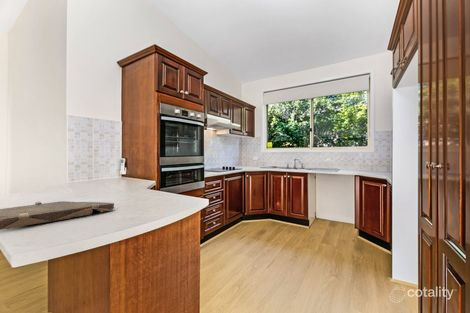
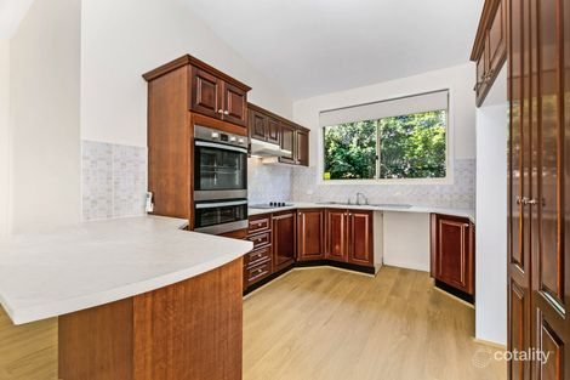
- cutting board [0,200,115,231]
